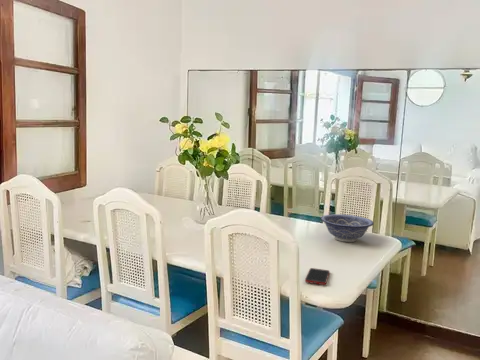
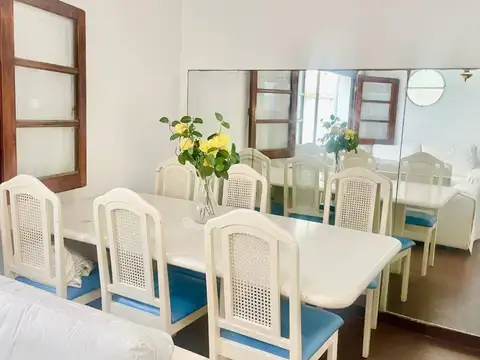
- cell phone [304,267,331,286]
- decorative bowl [320,213,375,243]
